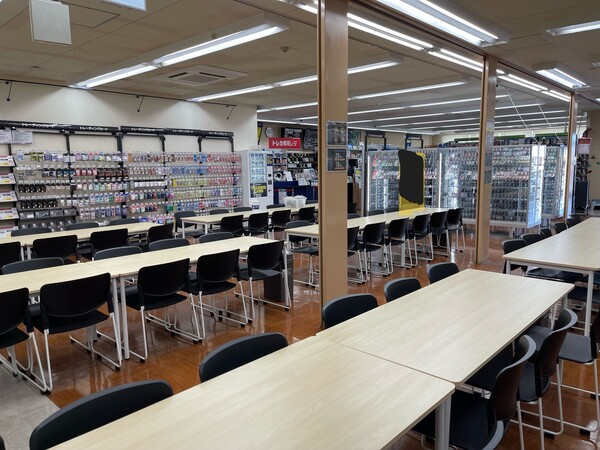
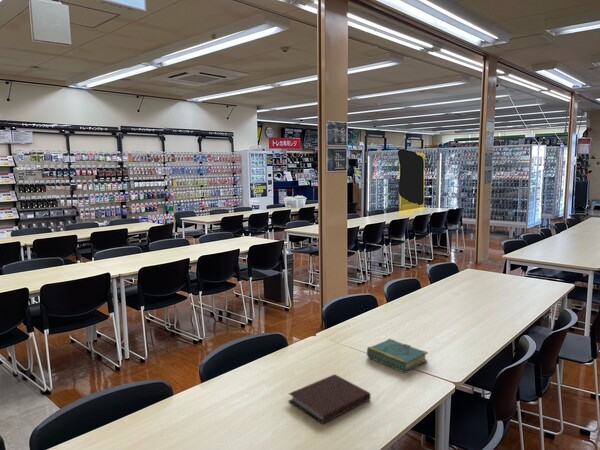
+ notebook [288,373,372,424]
+ book [366,338,429,374]
